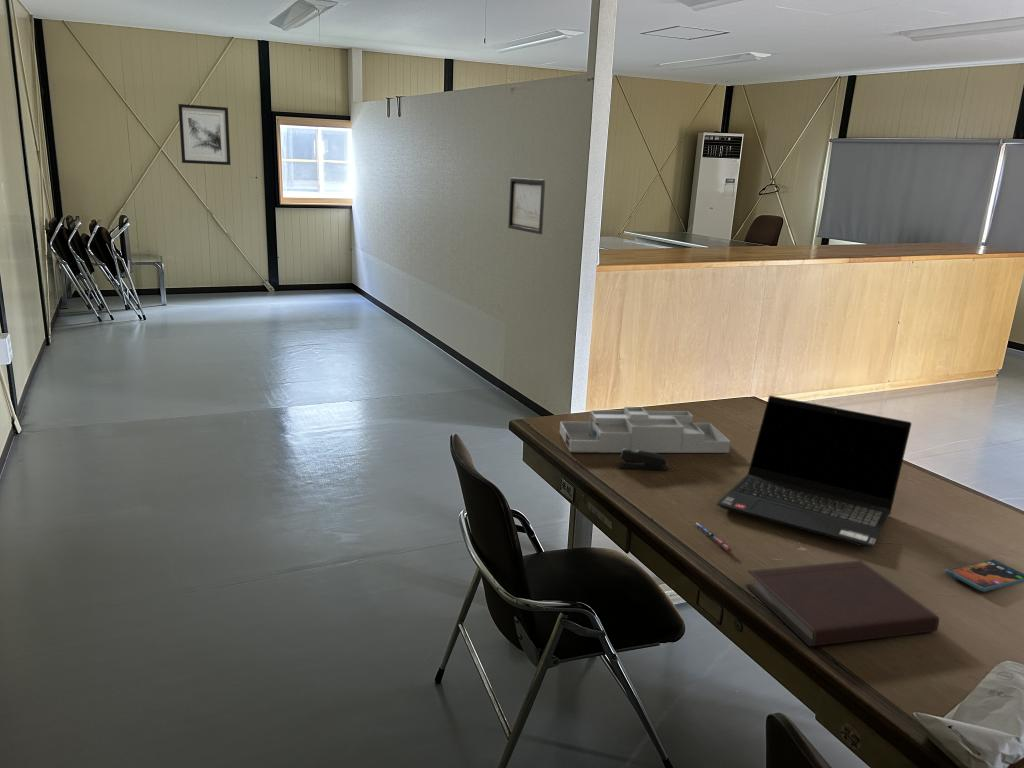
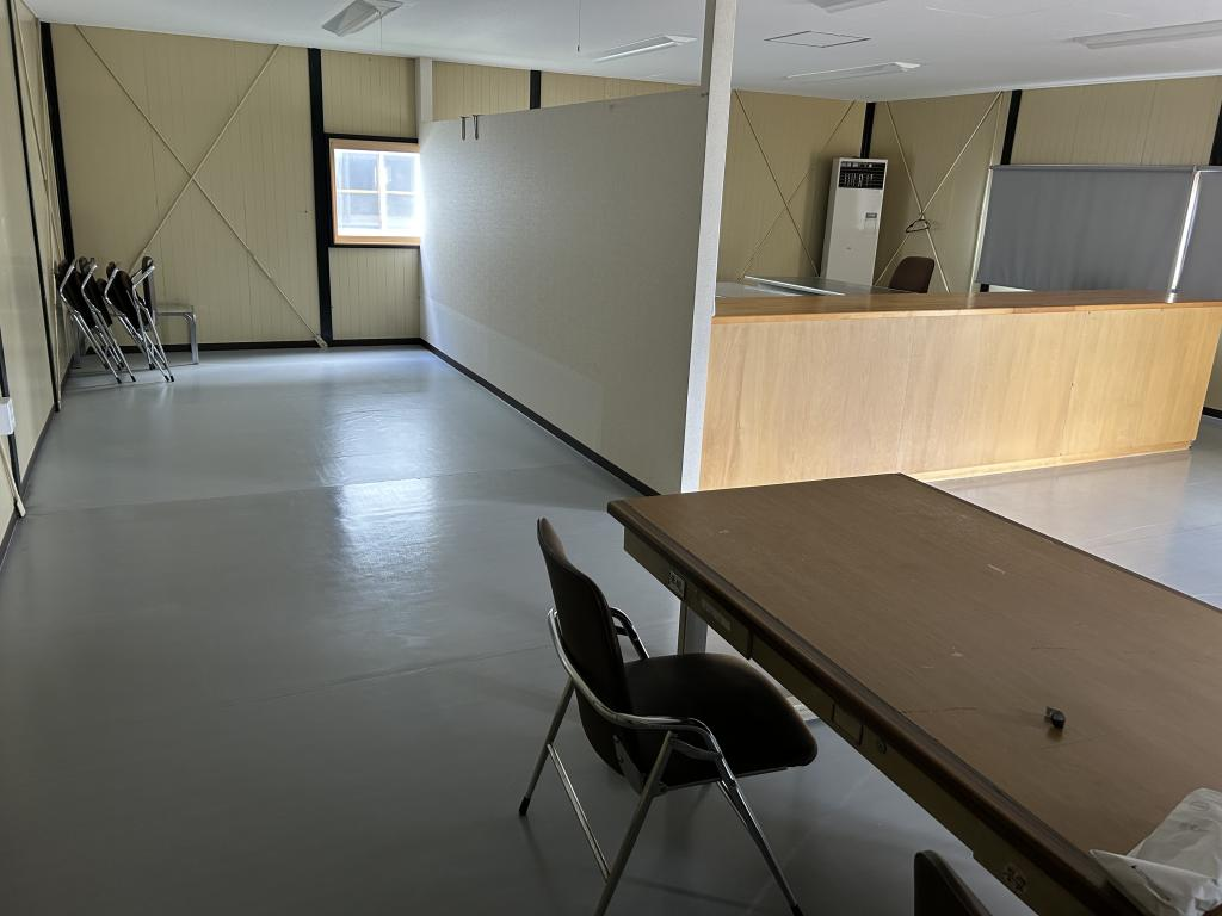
- stapler [618,448,669,471]
- pen [694,522,734,553]
- wall art [507,177,546,235]
- notebook [745,560,940,647]
- desk organizer [559,406,732,454]
- laptop computer [716,395,912,549]
- wall art [177,103,231,166]
- smartphone [944,558,1024,593]
